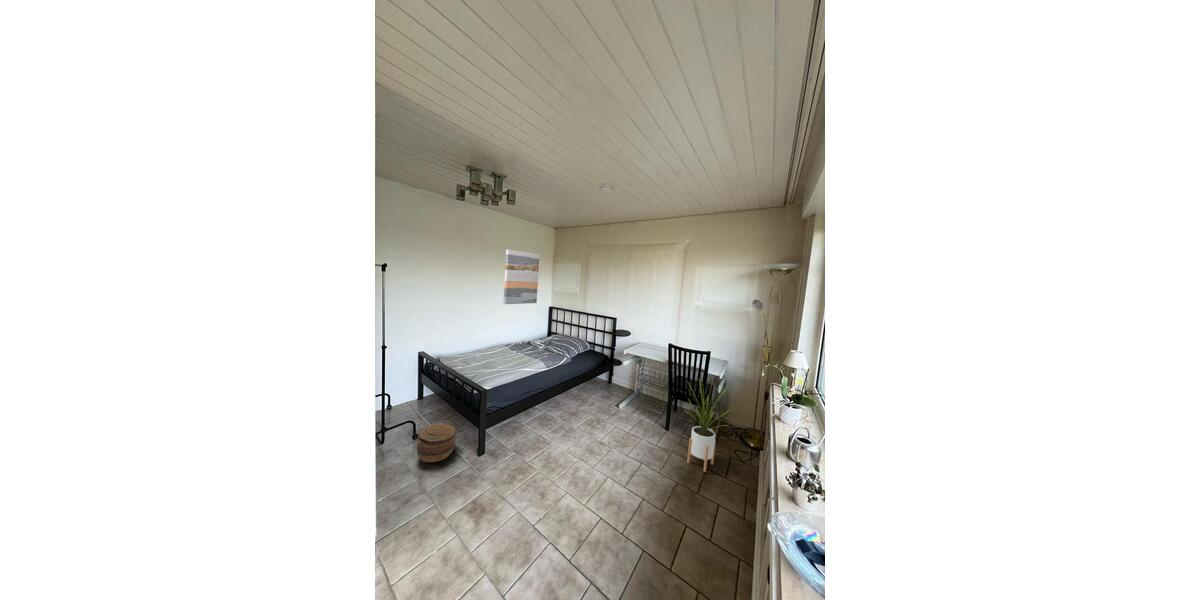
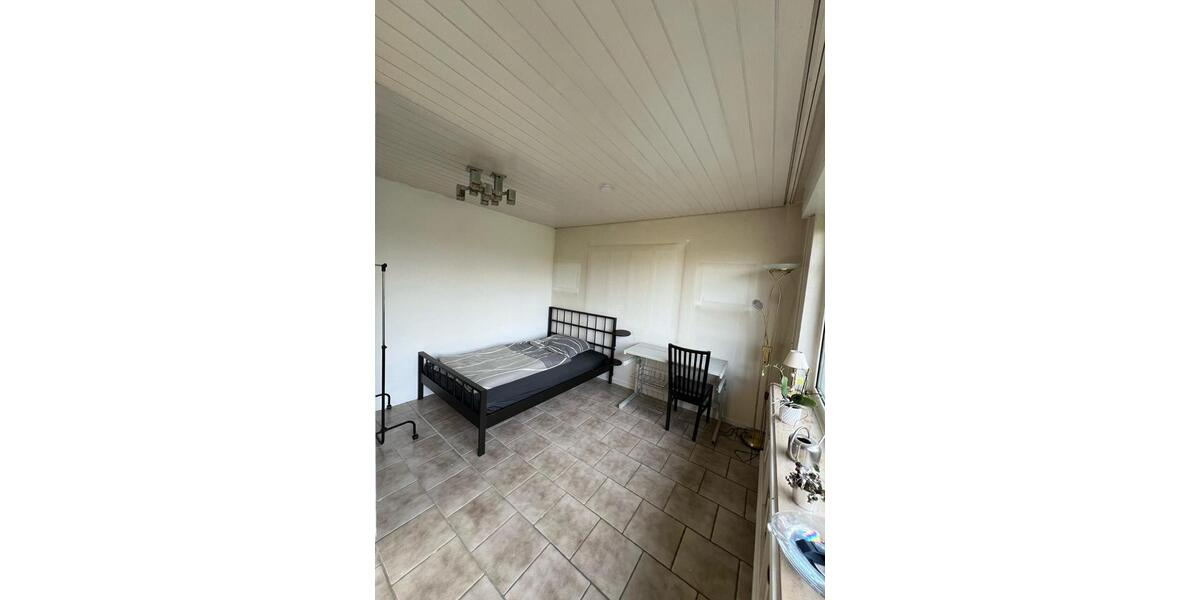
- house plant [683,378,733,473]
- wall art [502,249,540,305]
- basket [416,422,457,463]
